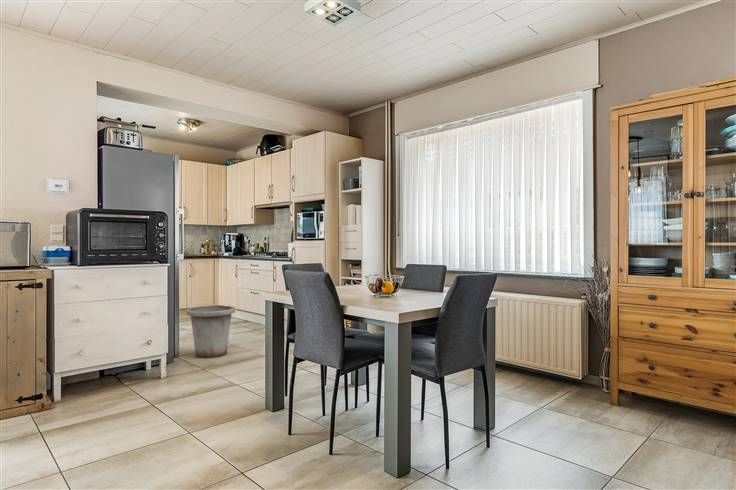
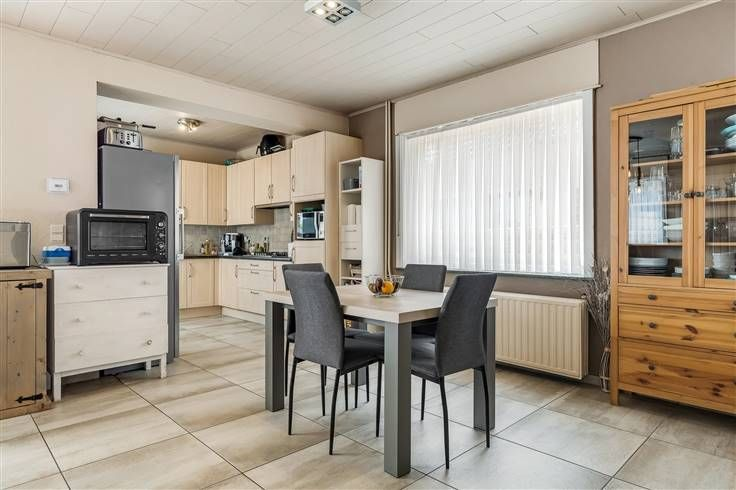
- trash can [186,305,236,359]
